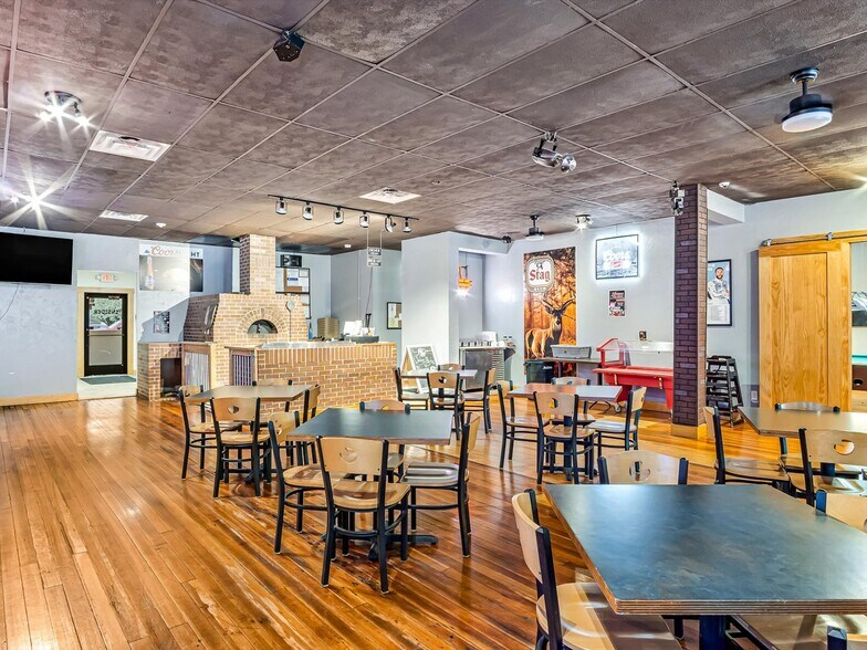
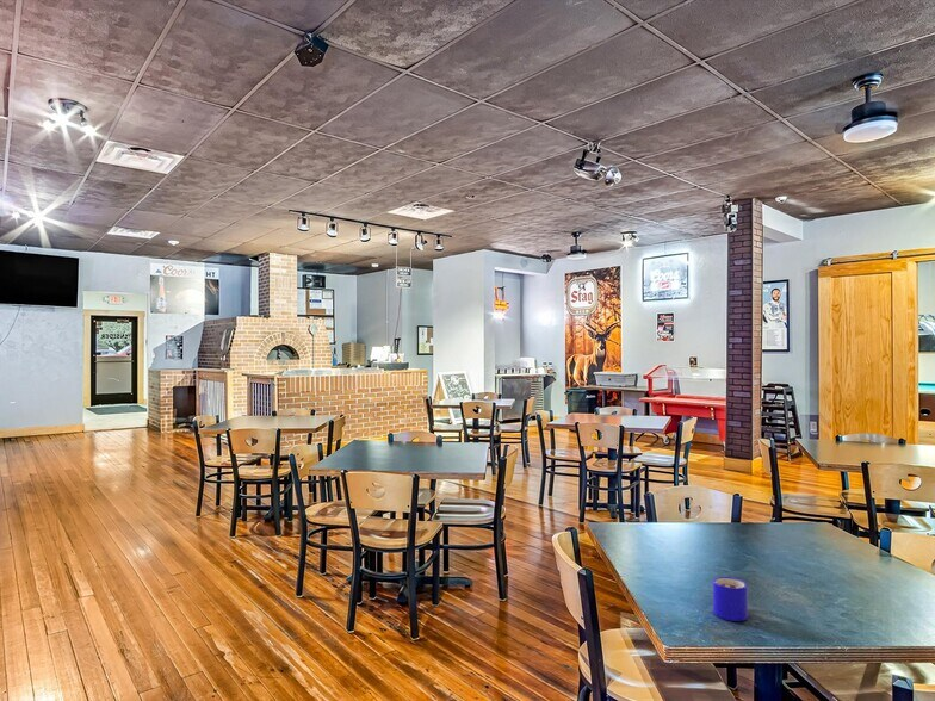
+ mug [712,576,749,622]
